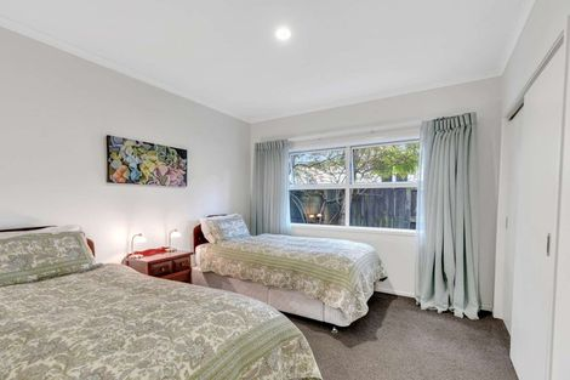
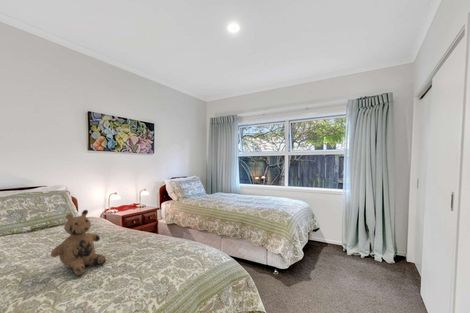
+ teddy bear [50,209,107,276]
